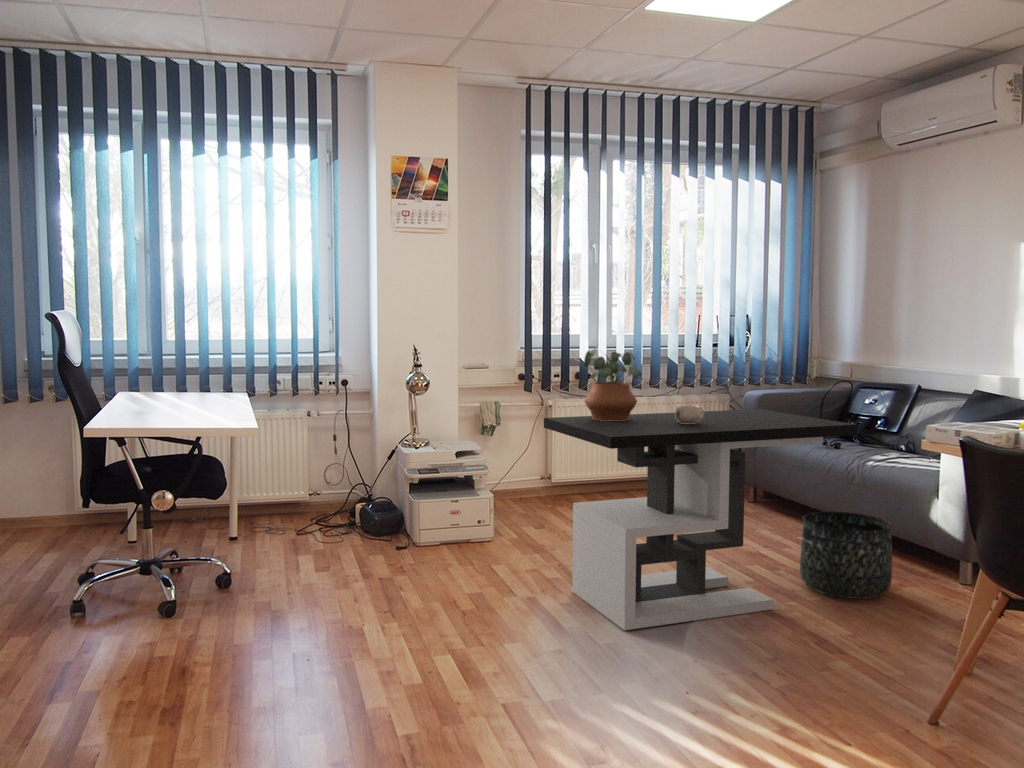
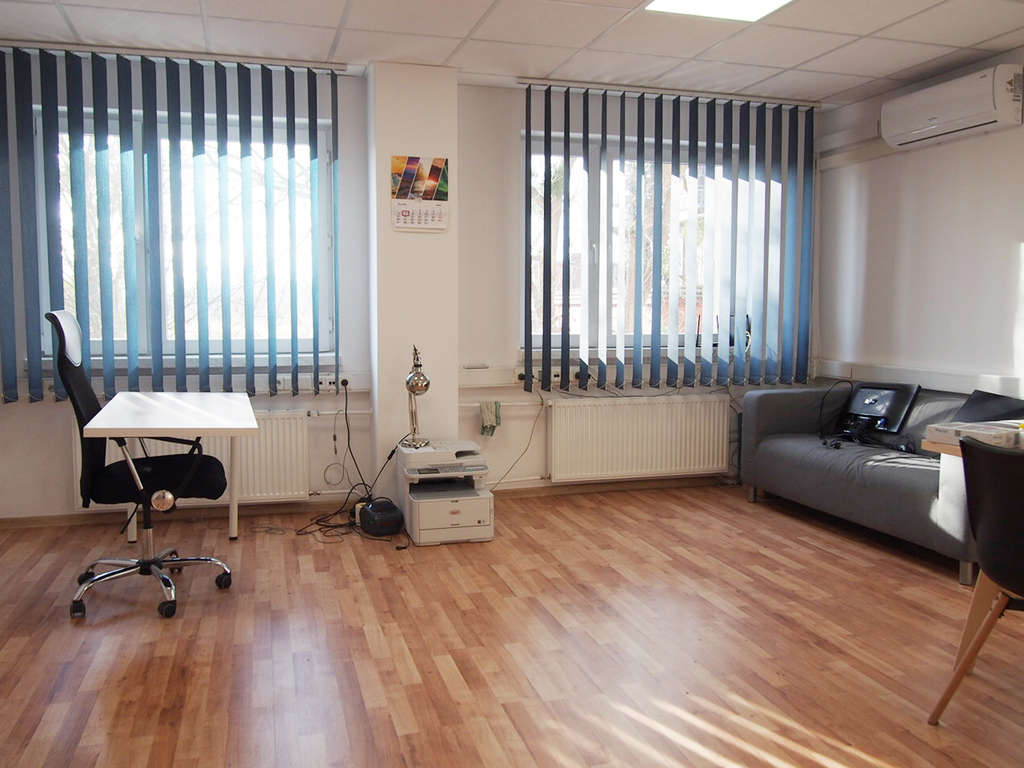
- basket [799,511,894,600]
- coffee table [543,408,858,631]
- potted plant [583,347,642,421]
- mug [674,404,704,424]
